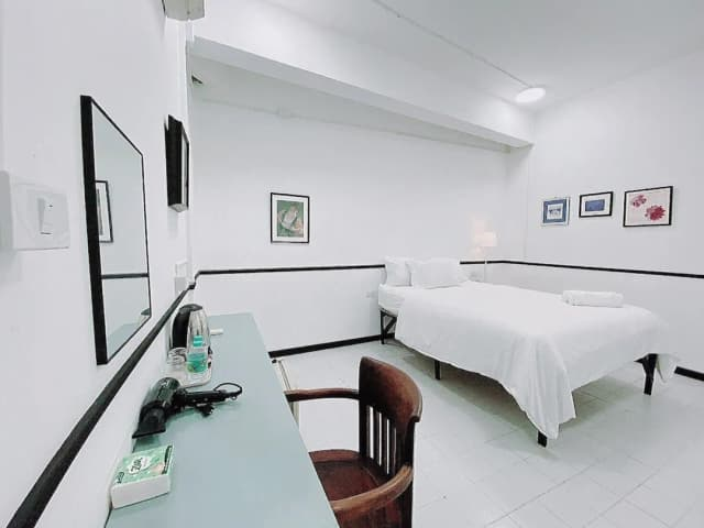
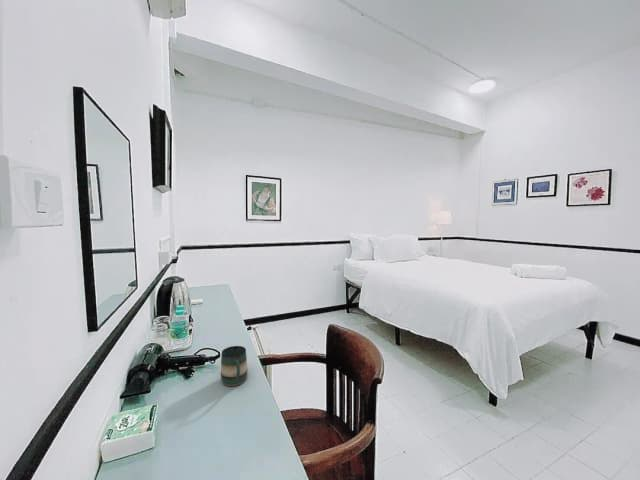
+ mug [220,345,249,387]
